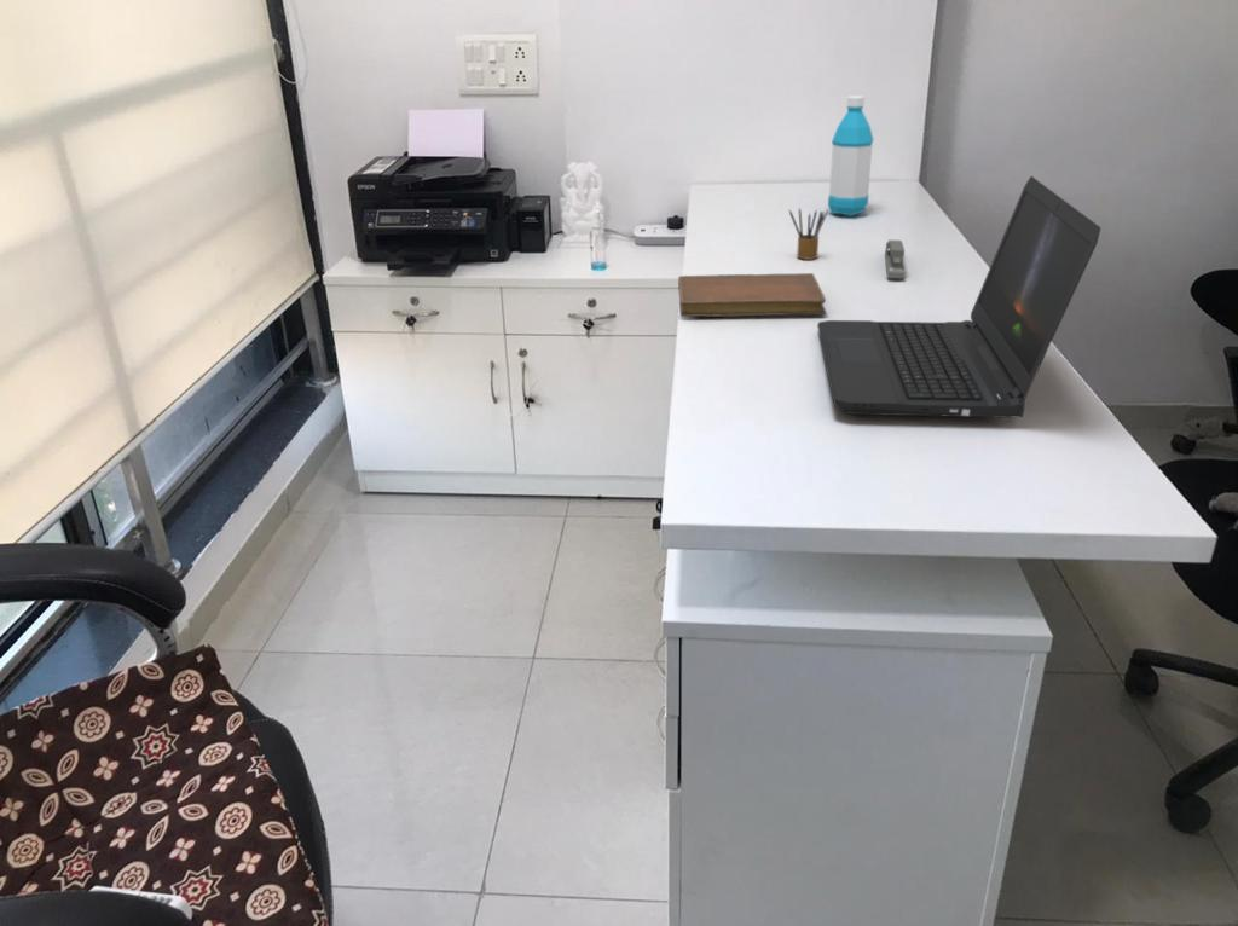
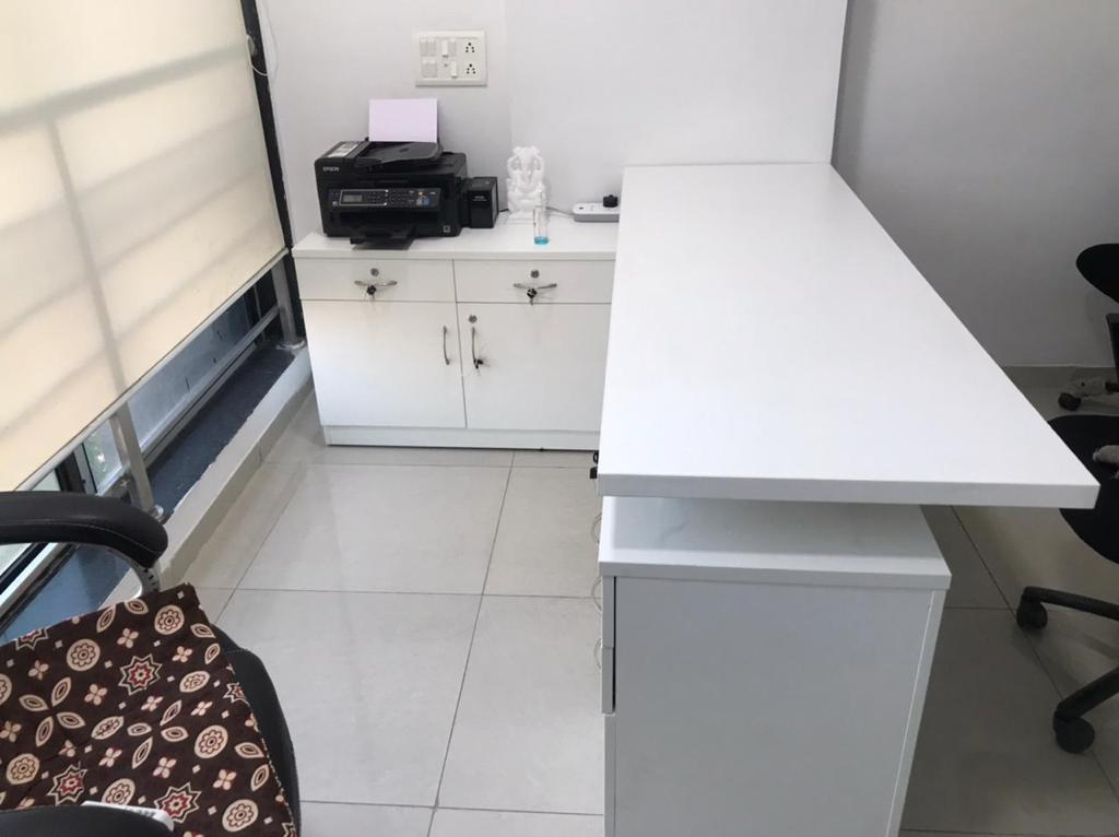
- water bottle [827,94,874,218]
- laptop computer [816,175,1101,419]
- stapler [884,239,907,279]
- pencil box [788,207,829,261]
- notebook [677,272,827,318]
